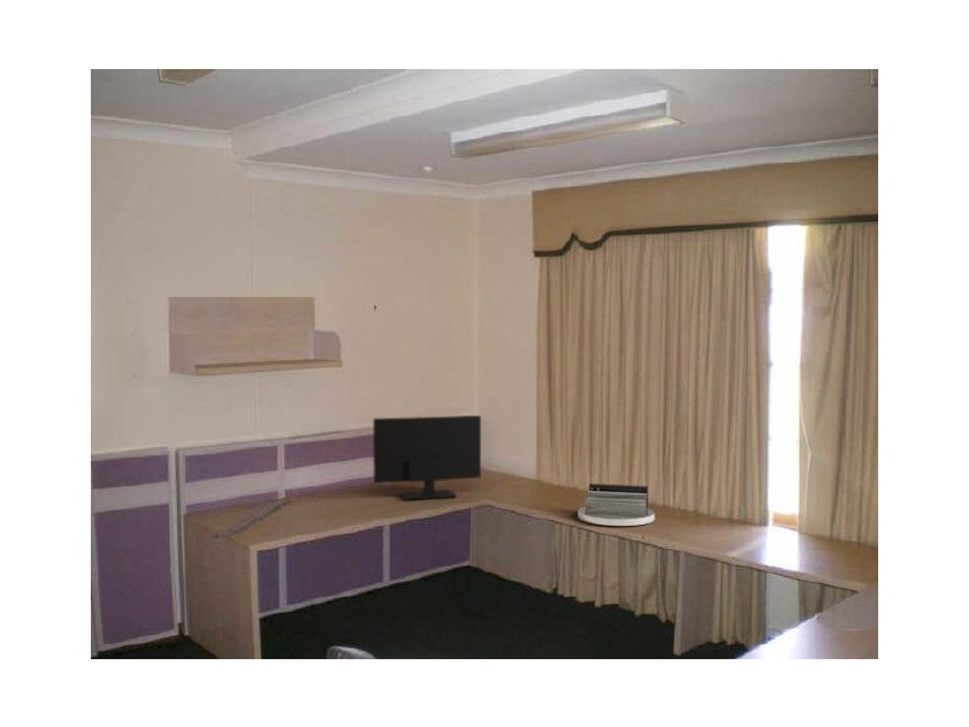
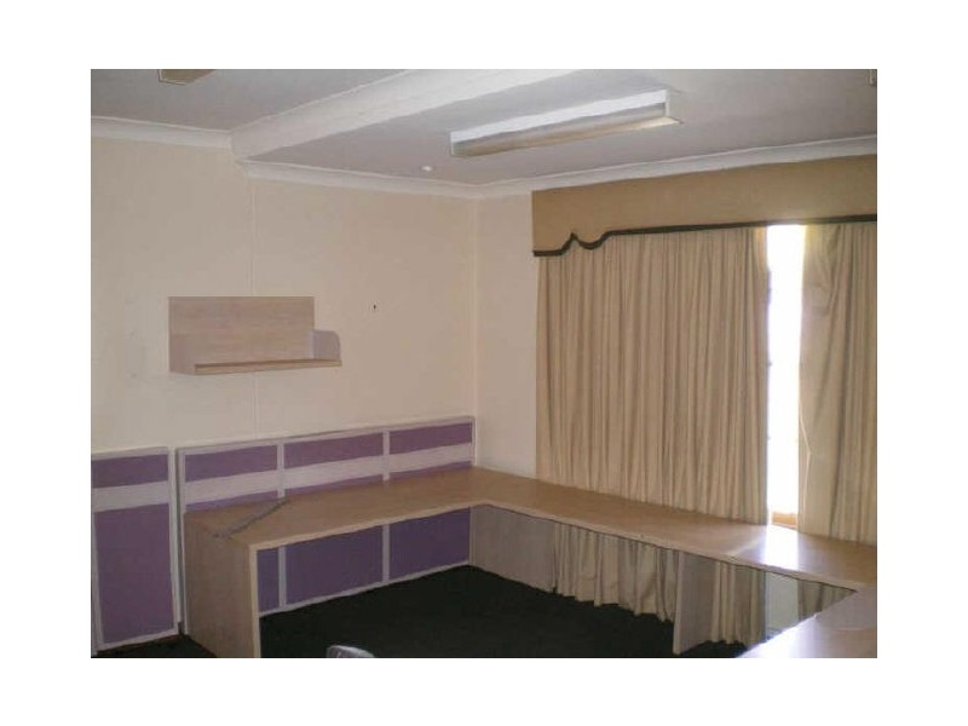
- desk organizer [577,482,655,527]
- monitor [372,414,482,502]
